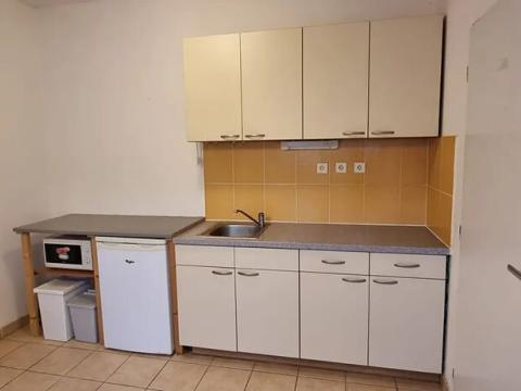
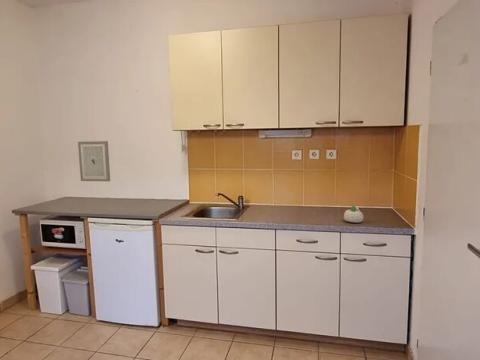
+ succulent planter [343,205,365,223]
+ wall art [77,140,111,182]
